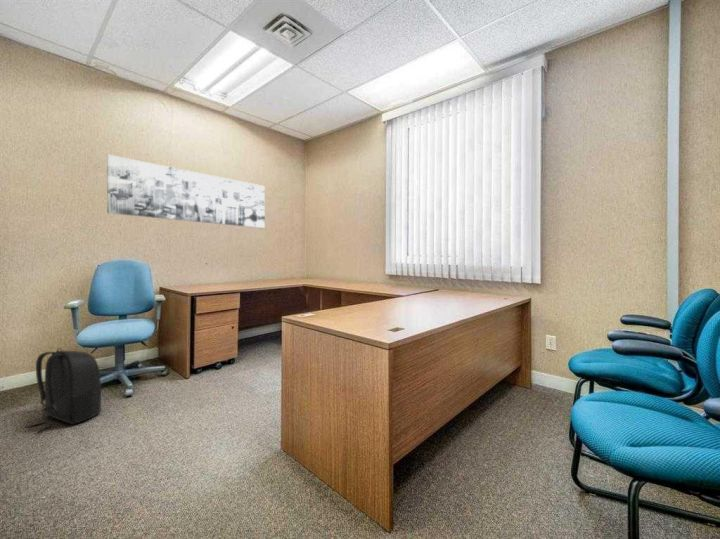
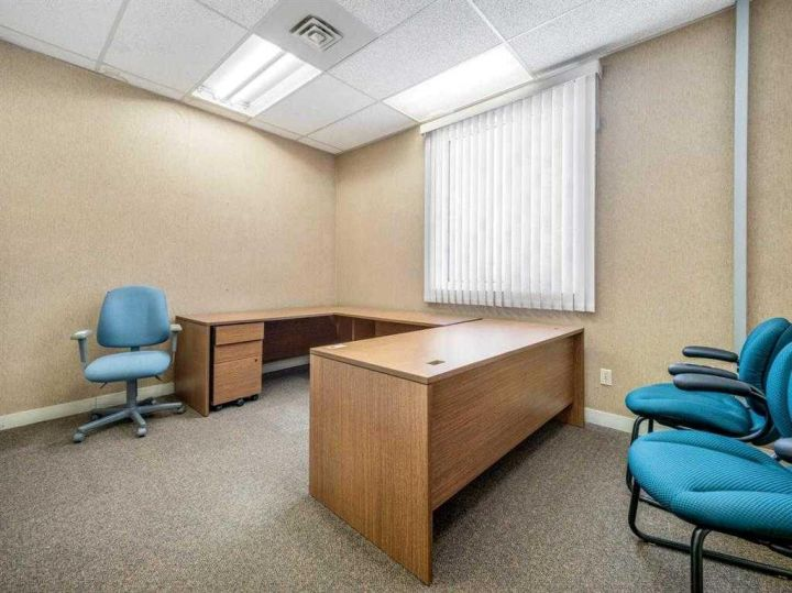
- backpack [25,347,102,433]
- wall art [106,154,266,229]
